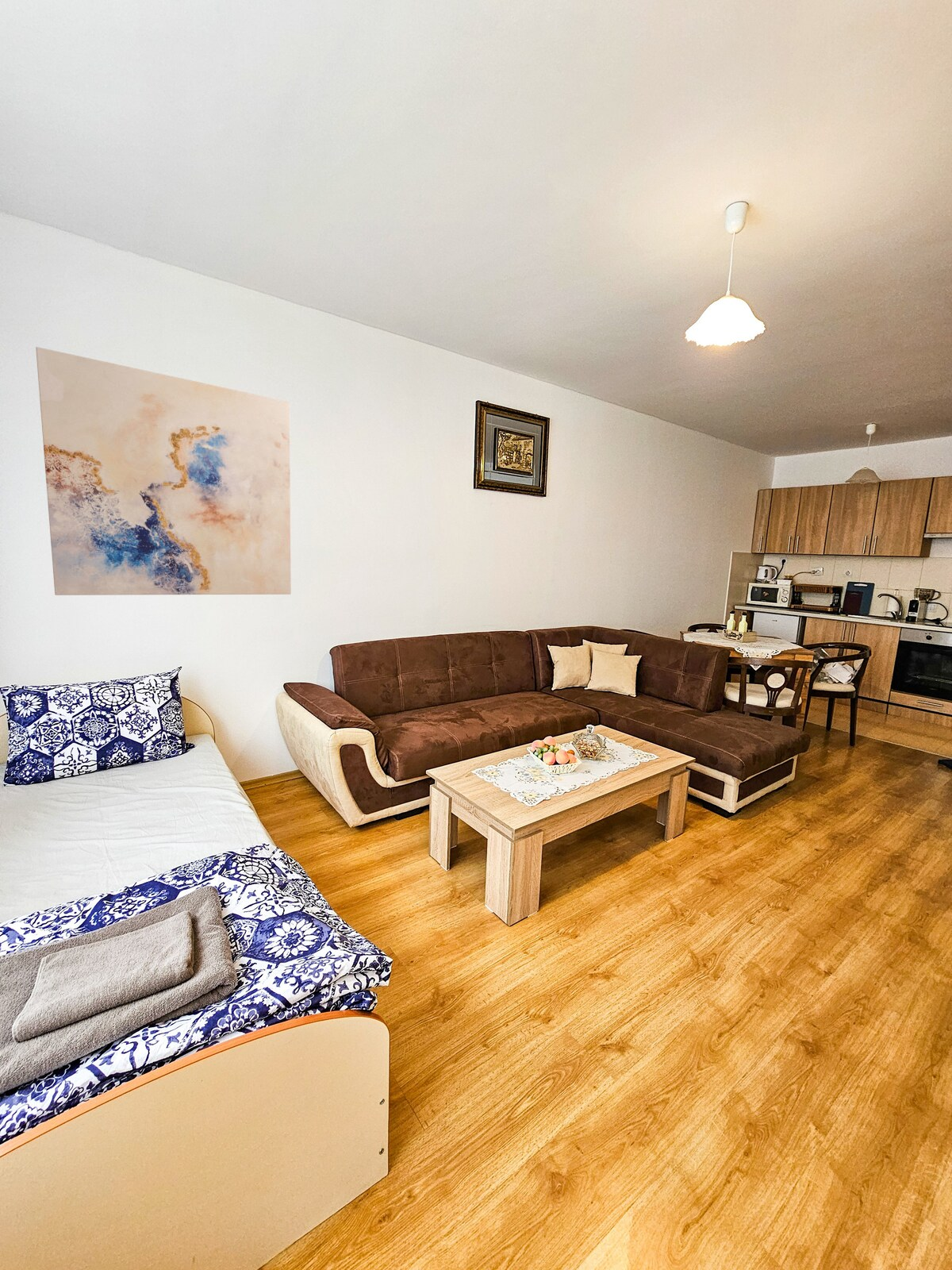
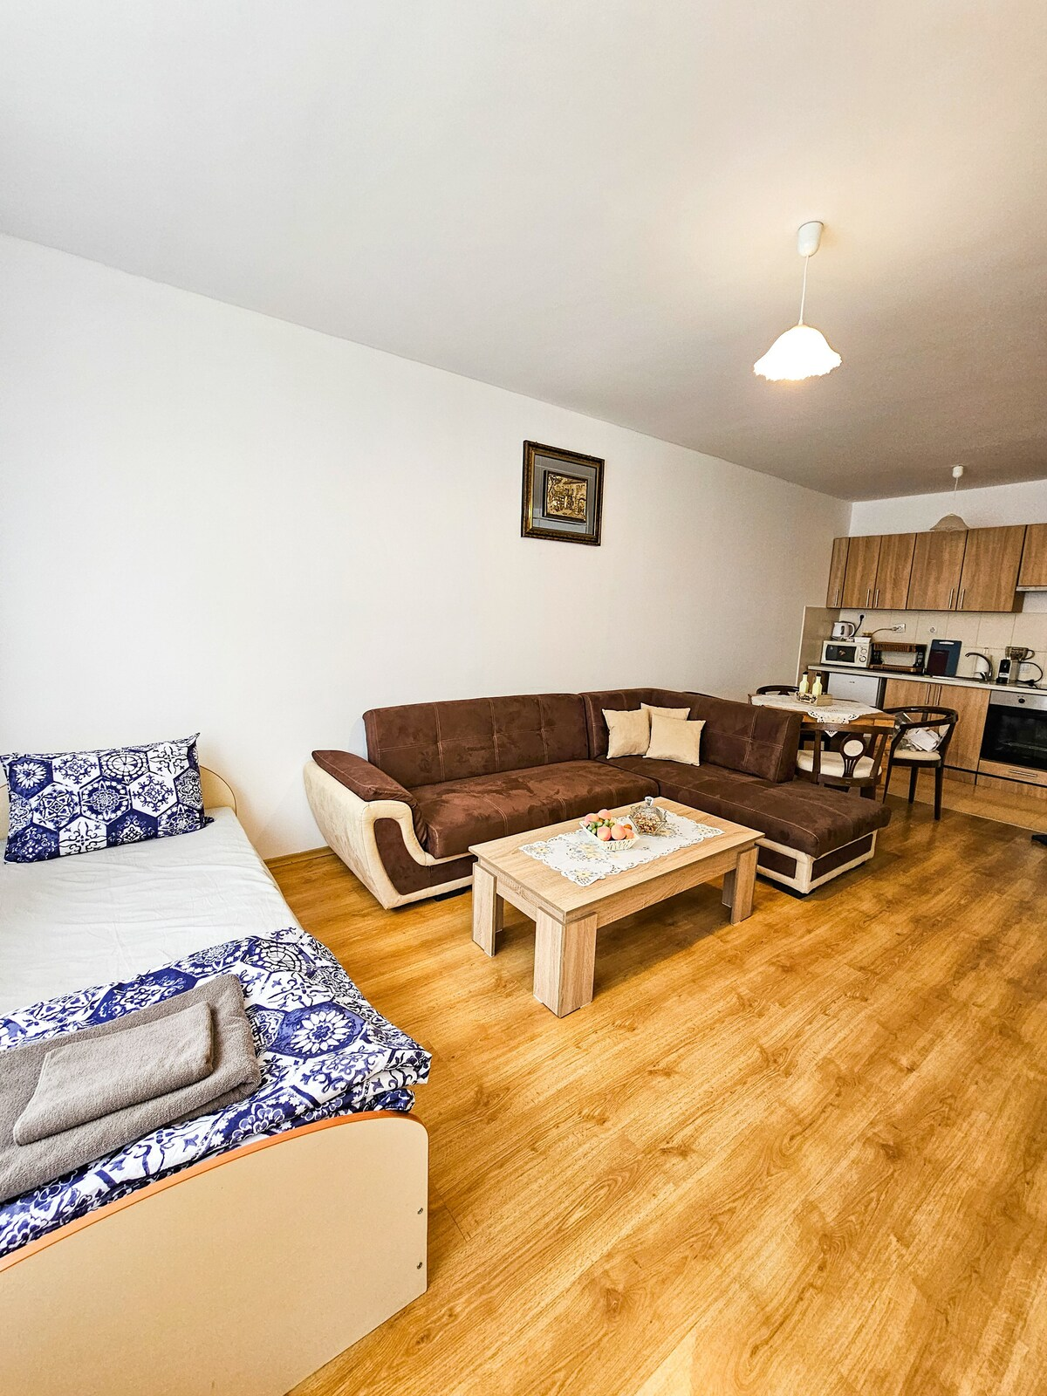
- wall art [35,346,292,596]
